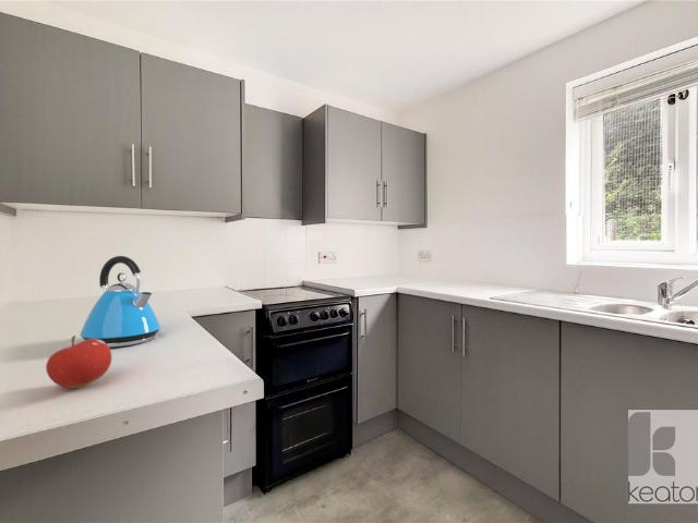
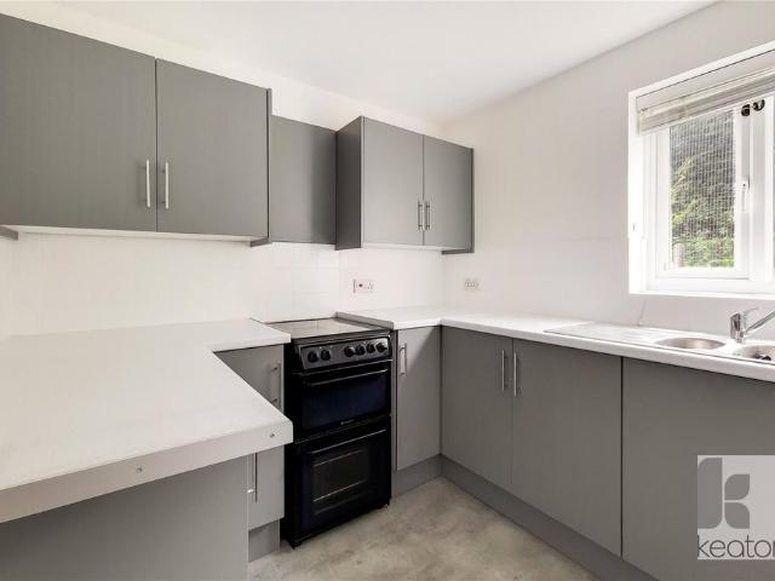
- fruit [45,335,112,390]
- kettle [79,255,161,349]
